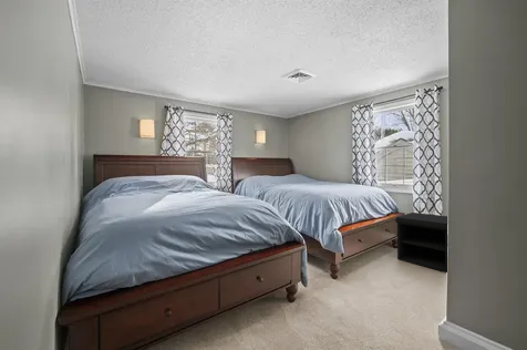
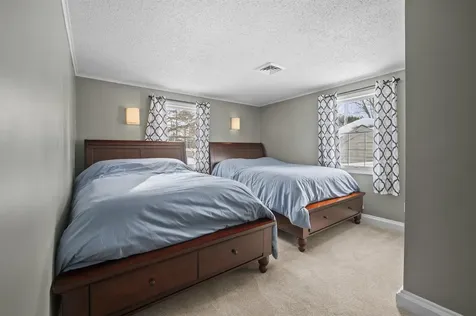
- nightstand [394,212,448,274]
